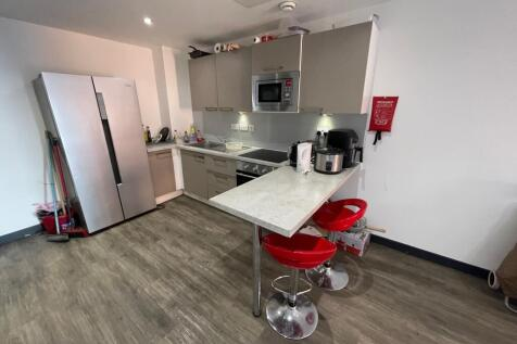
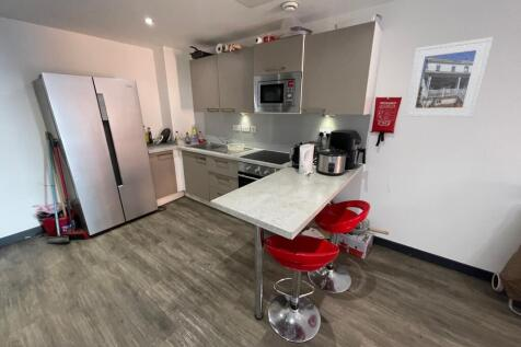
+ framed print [403,36,495,118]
